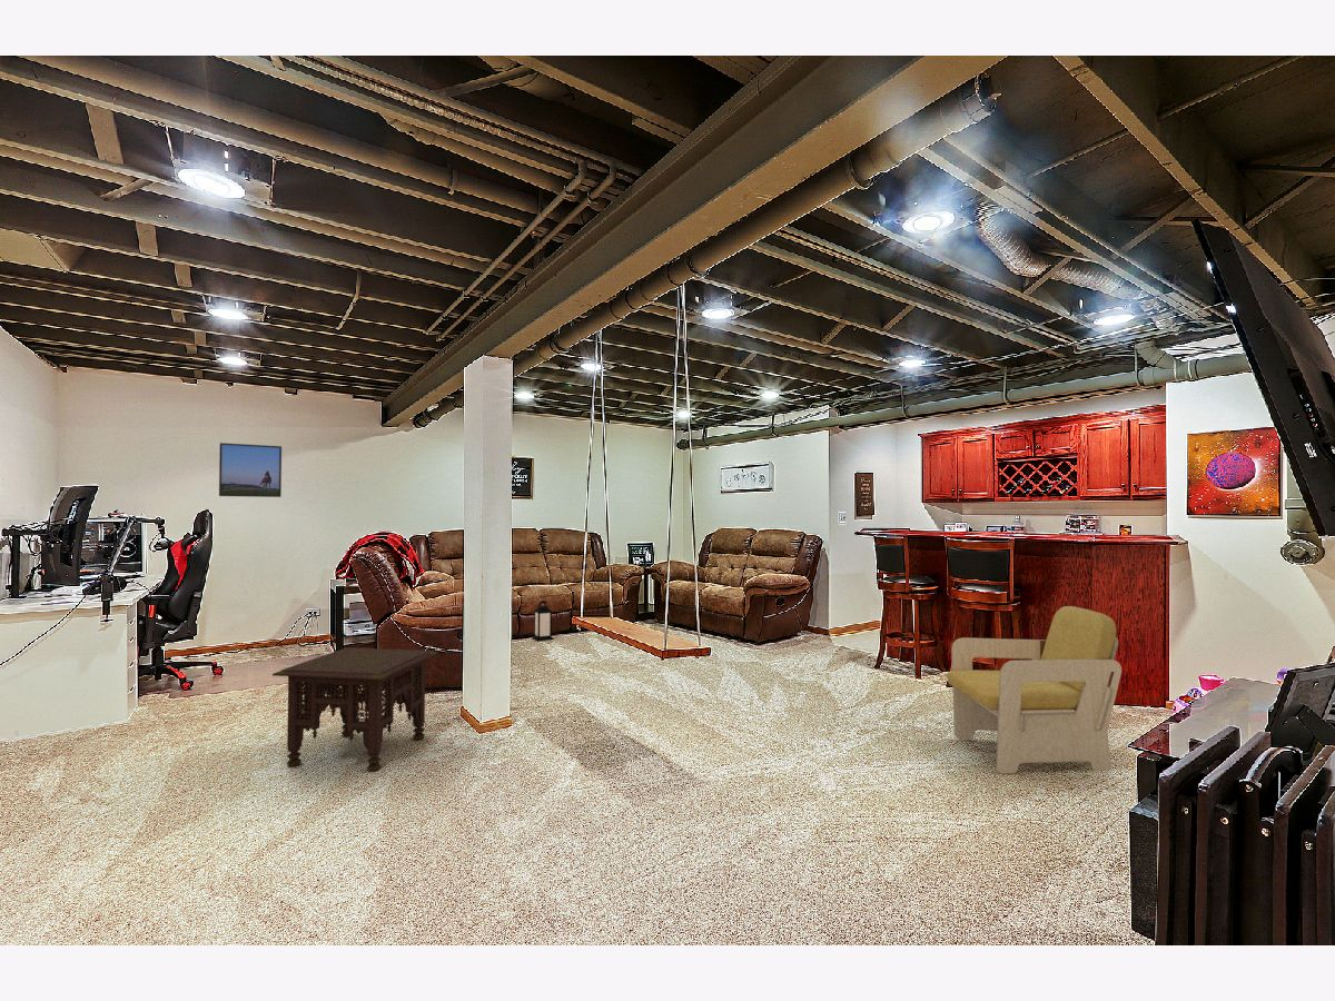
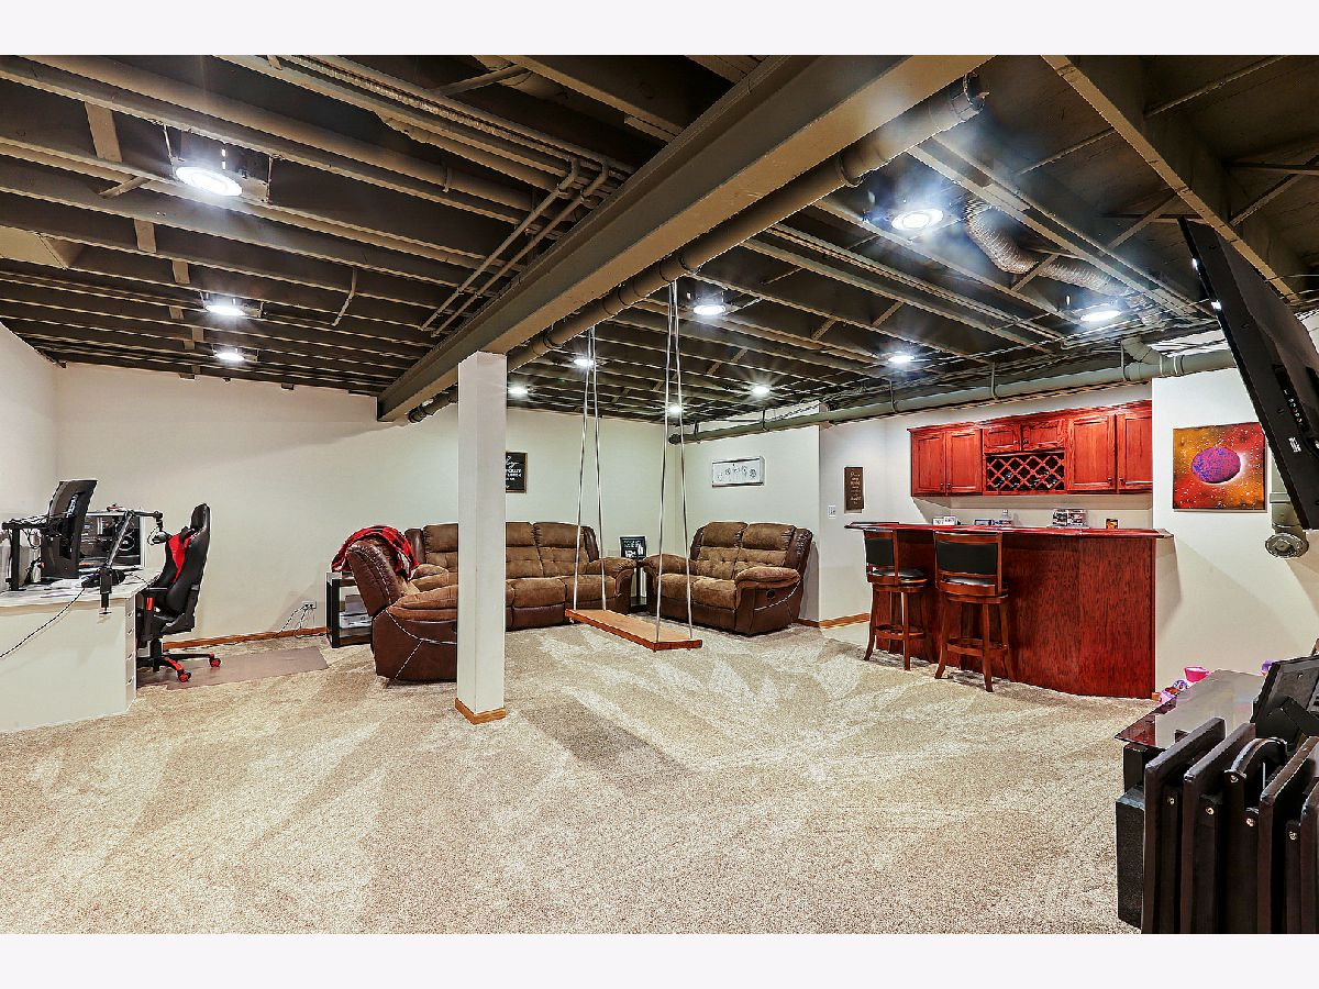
- chair [946,605,1123,775]
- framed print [218,442,283,498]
- lantern [531,599,555,642]
- side table [271,646,438,773]
